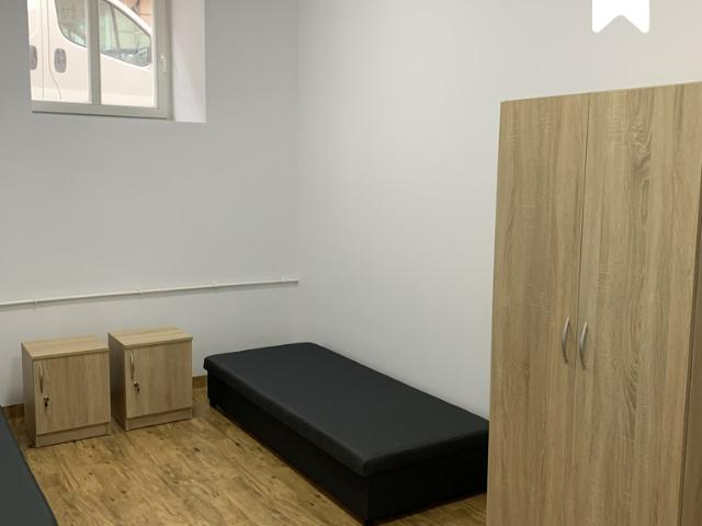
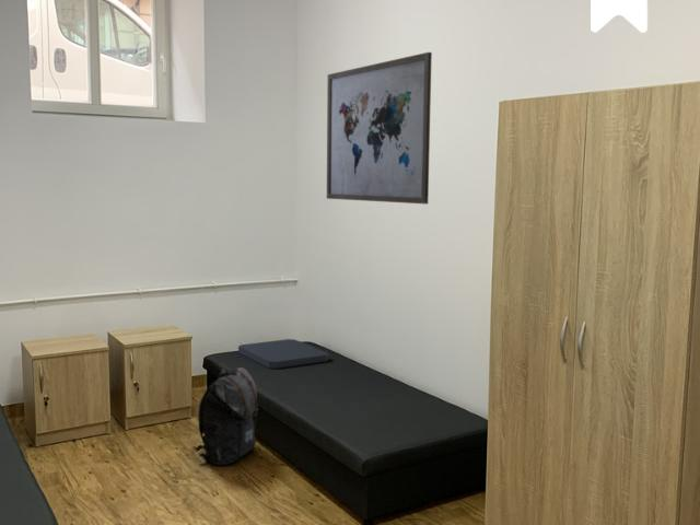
+ backpack [196,366,259,466]
+ wall art [326,51,433,205]
+ cushion [237,338,329,370]
